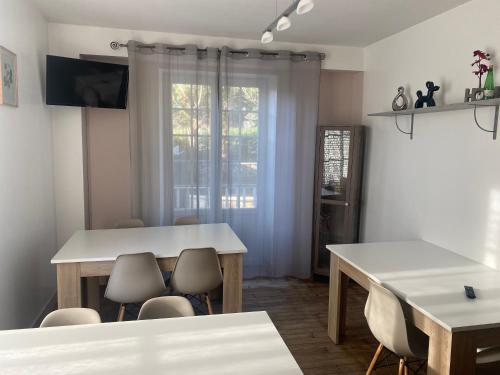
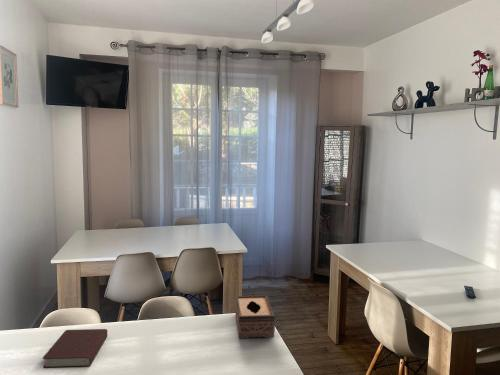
+ tissue box [234,294,276,339]
+ book [42,328,109,369]
